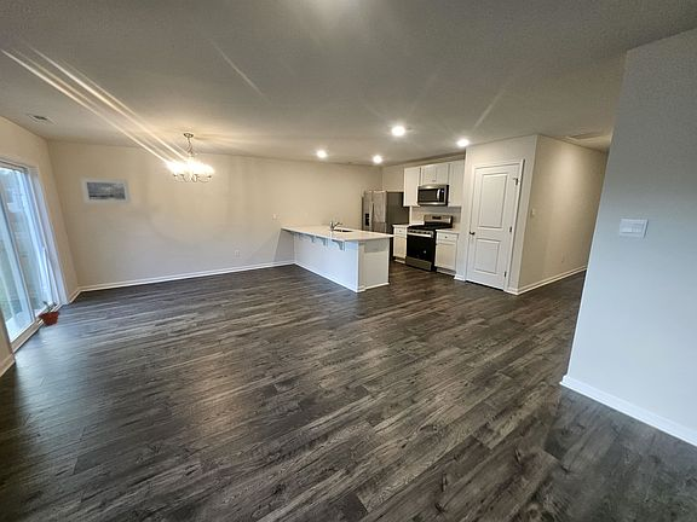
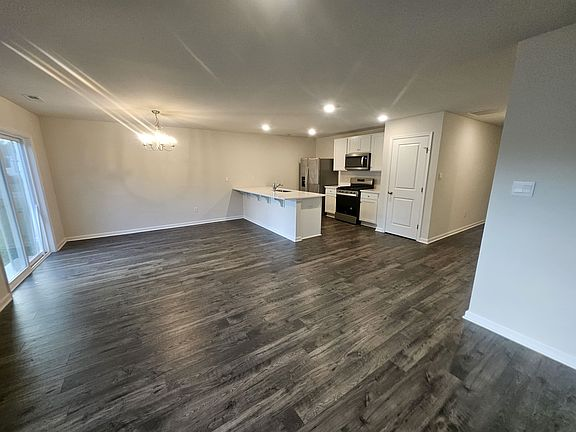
- potted plant [38,300,62,326]
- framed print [79,176,132,205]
